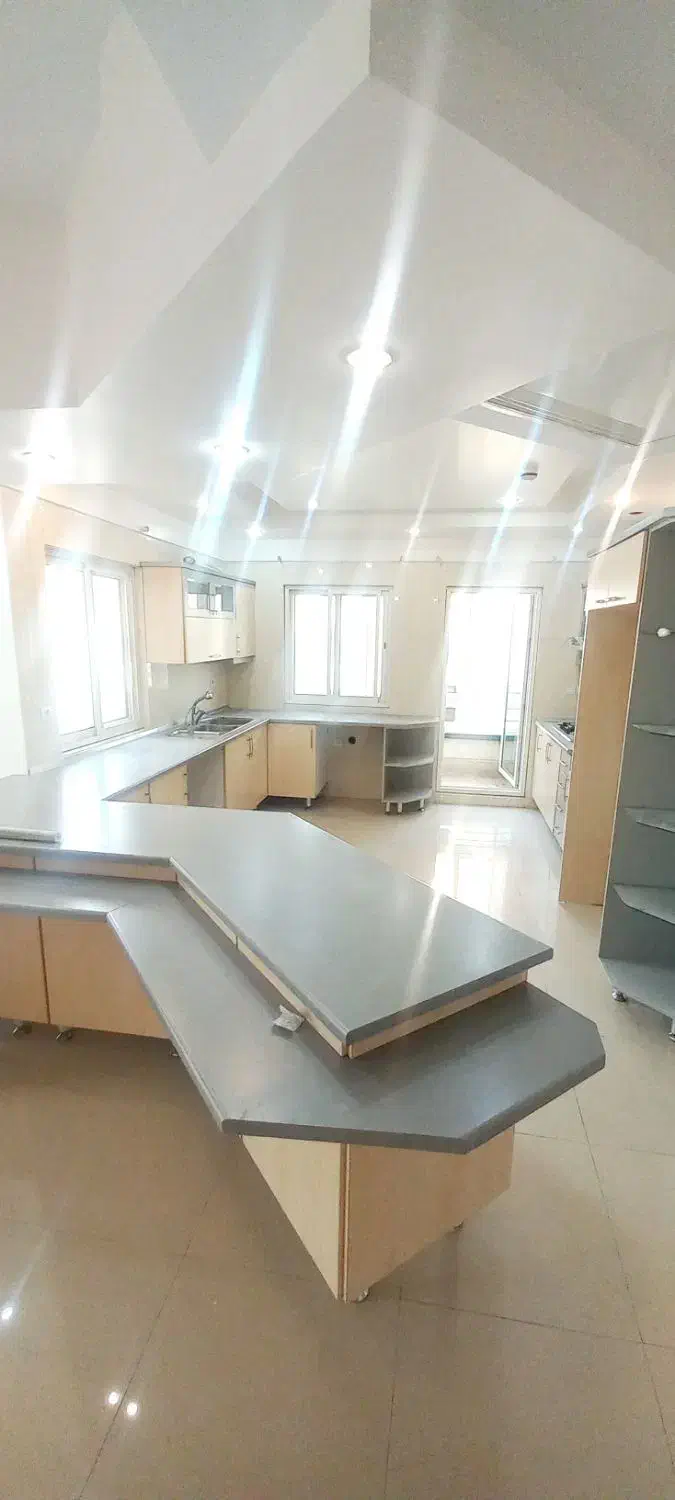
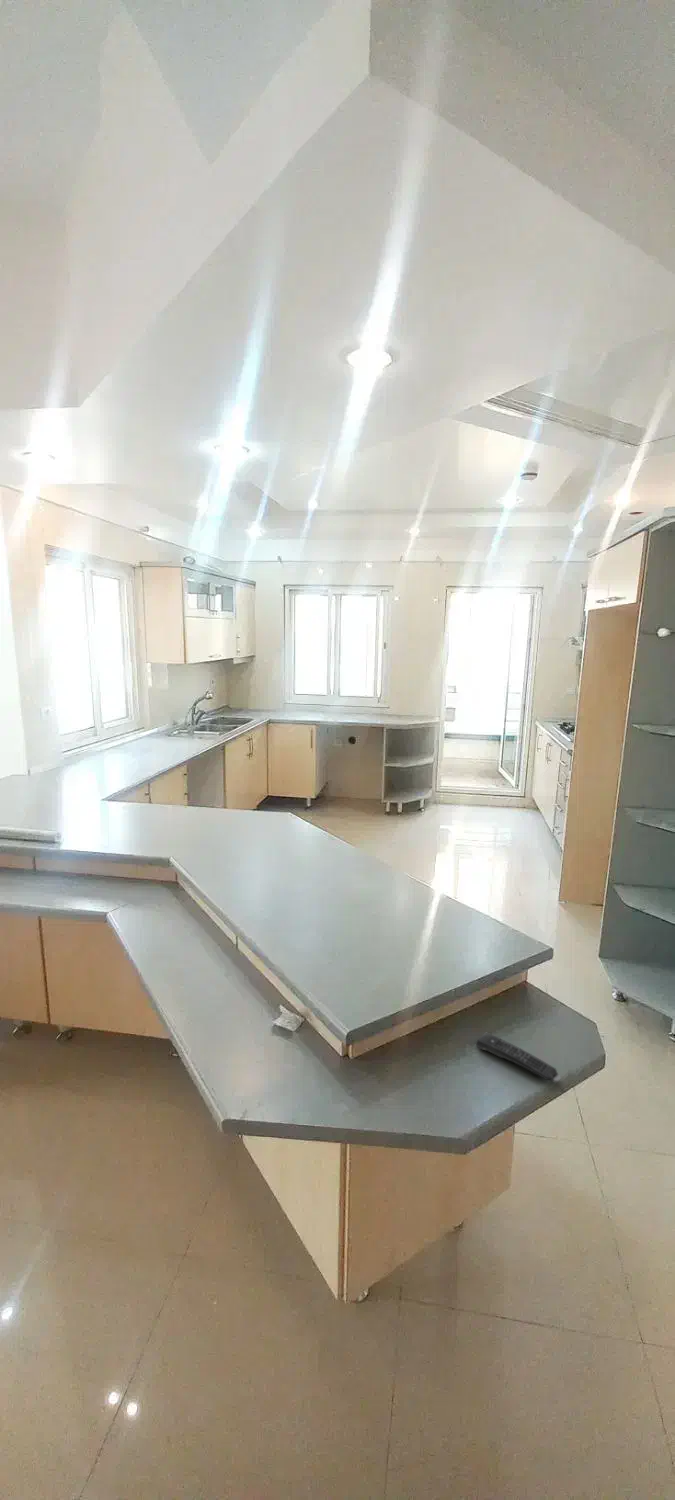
+ remote control [475,1032,562,1083]
